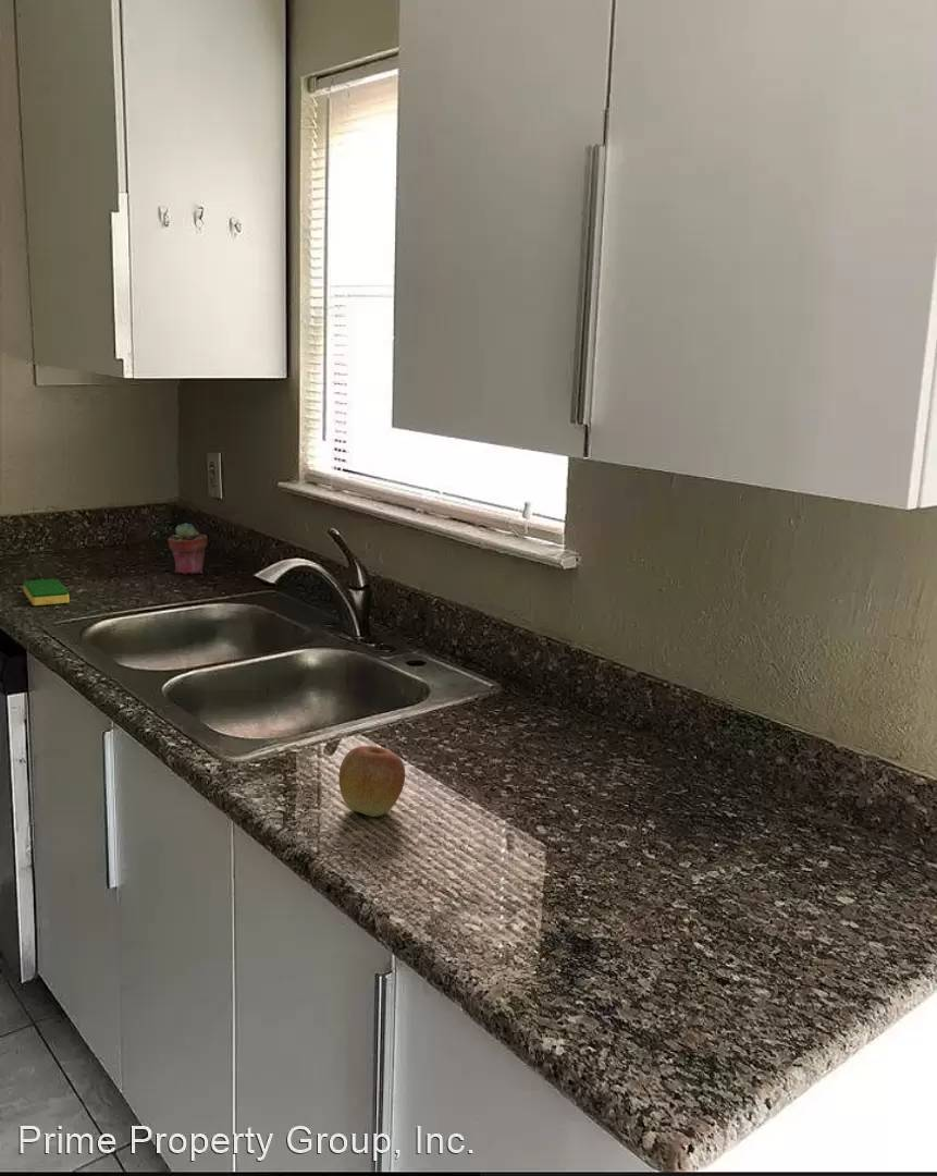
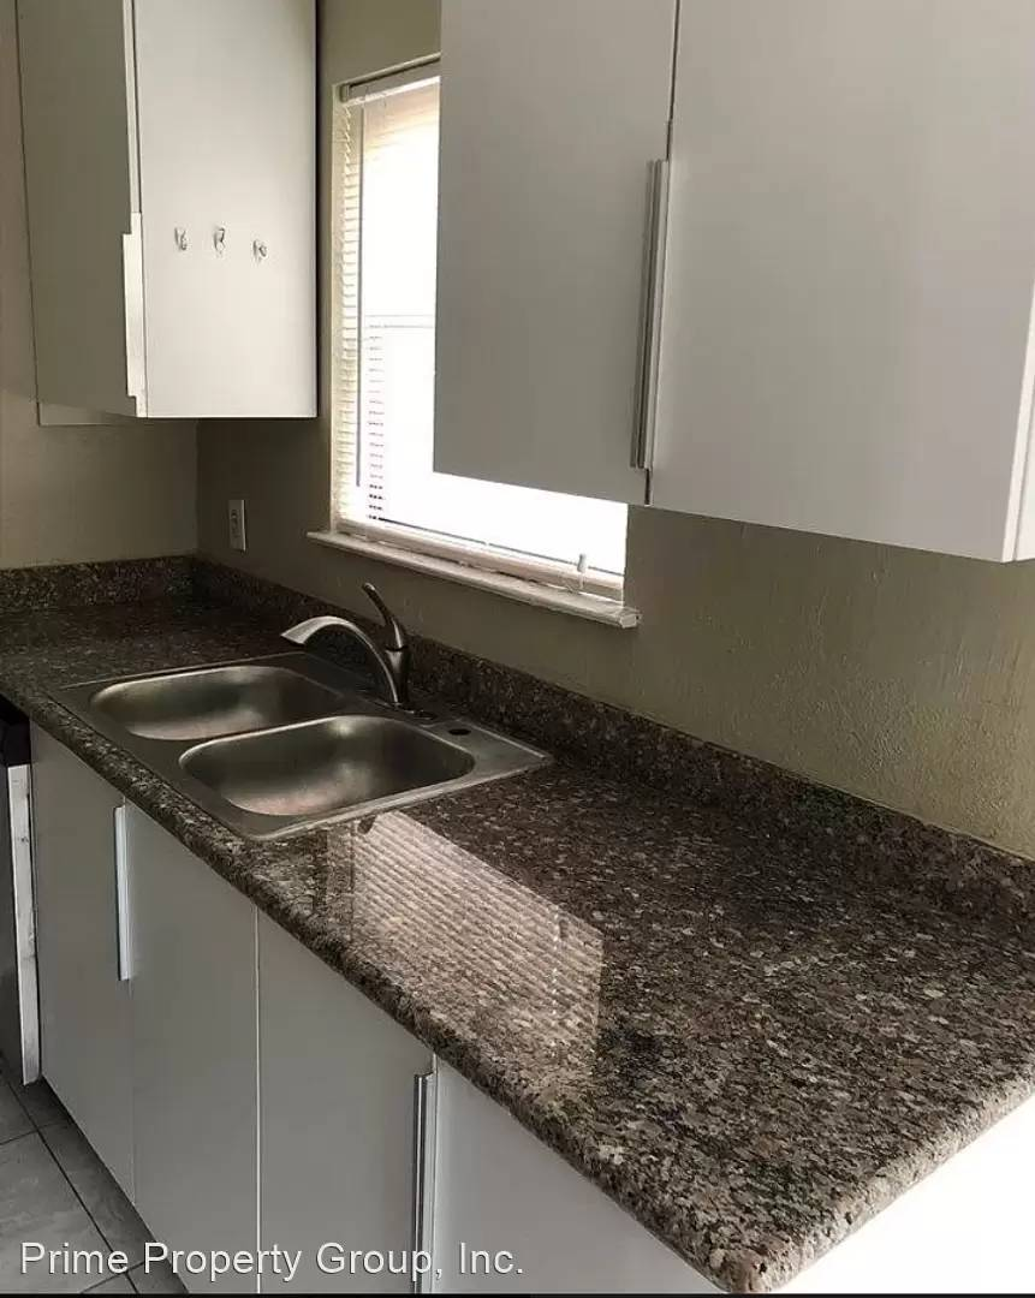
- apple [338,745,406,818]
- potted succulent [167,522,208,575]
- dish sponge [22,578,71,607]
